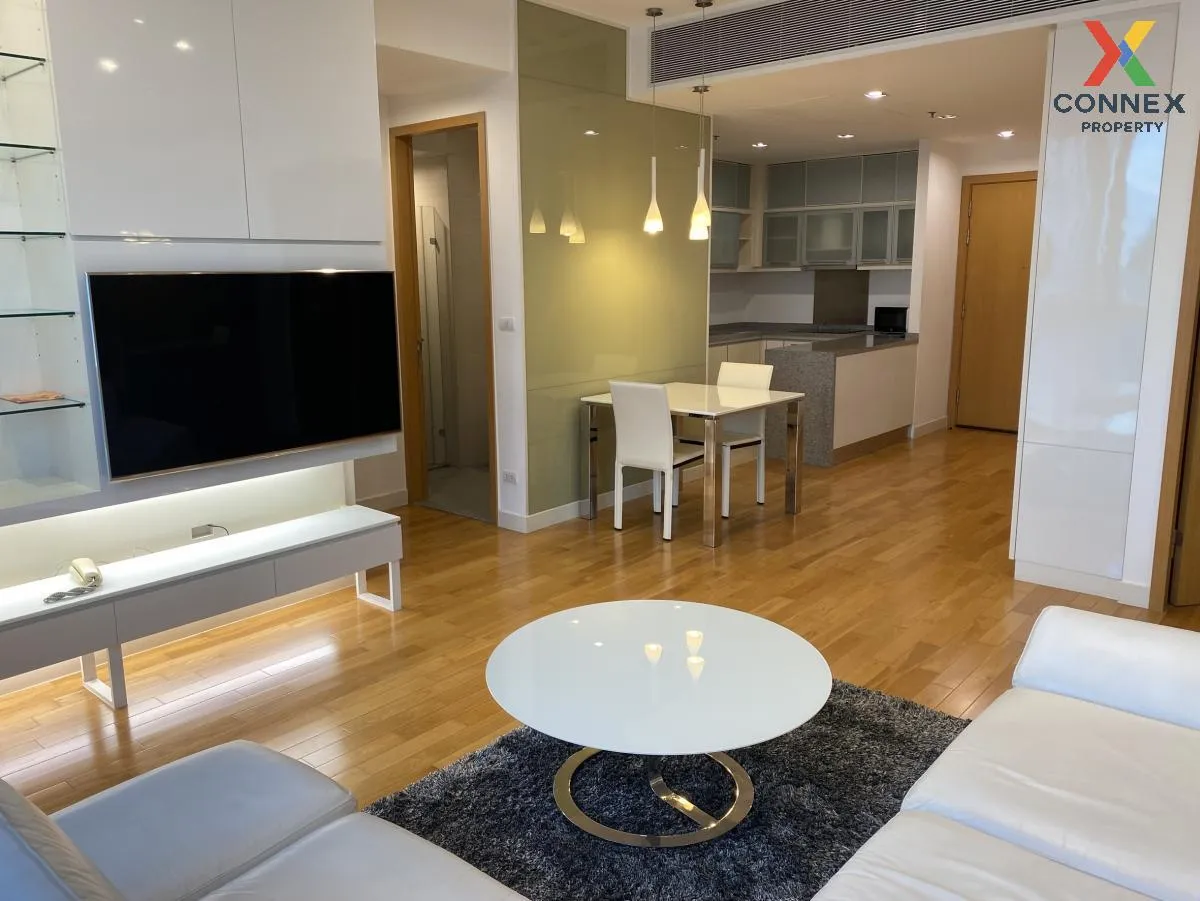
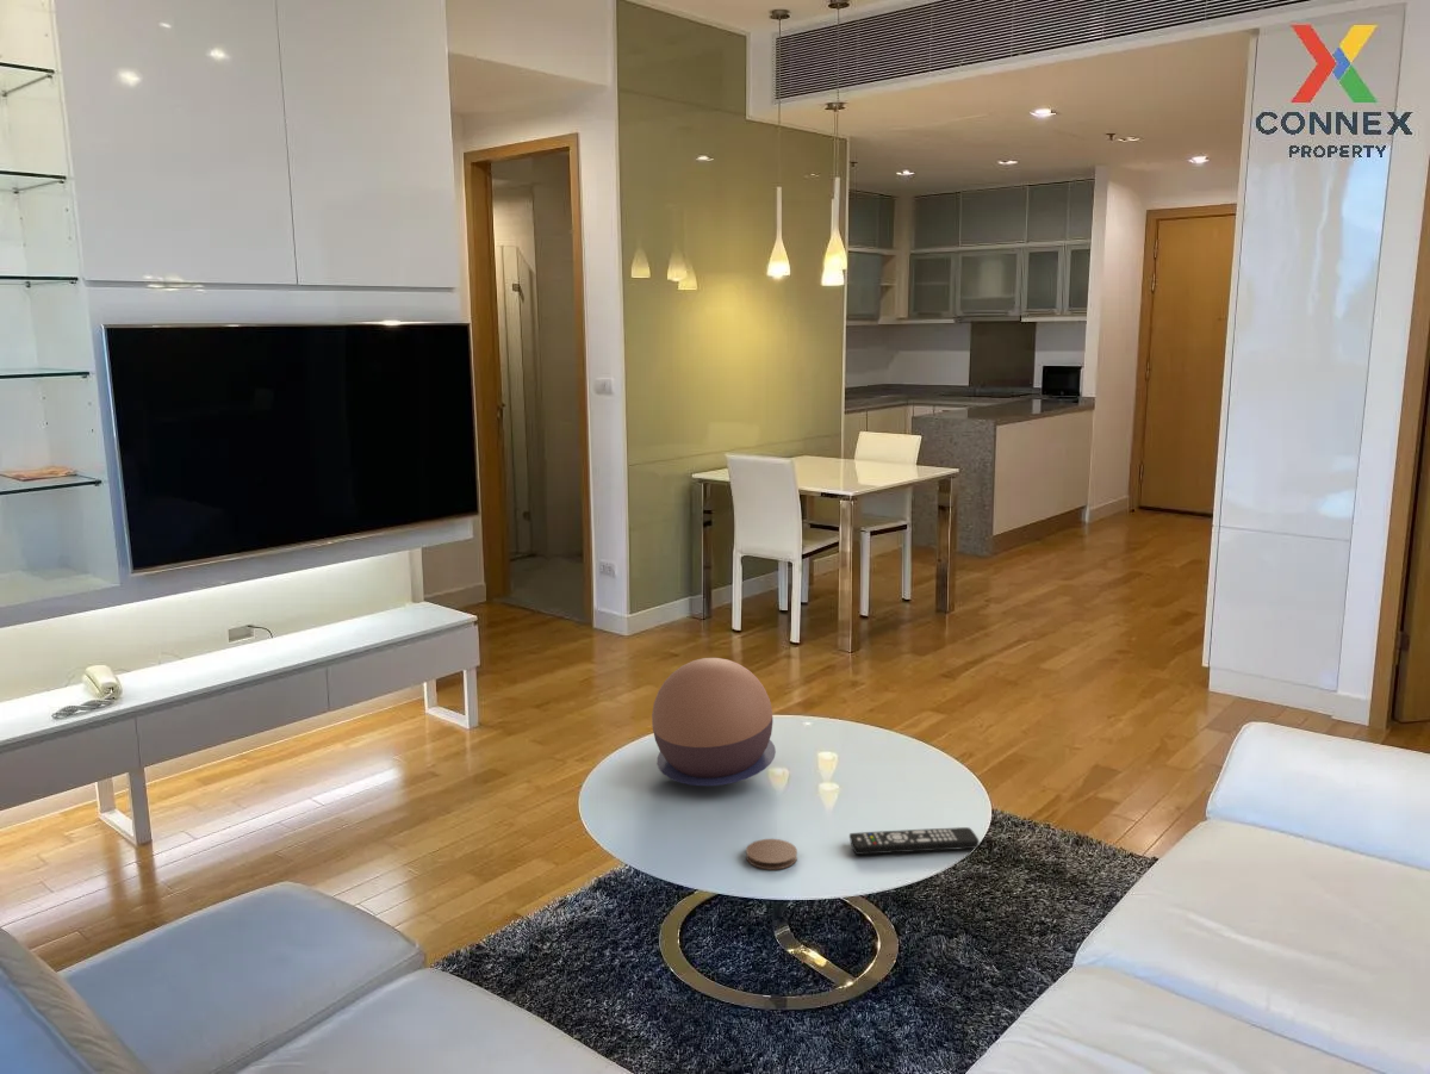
+ decorative bowl [651,657,777,787]
+ coaster [745,838,798,870]
+ remote control [848,826,981,856]
